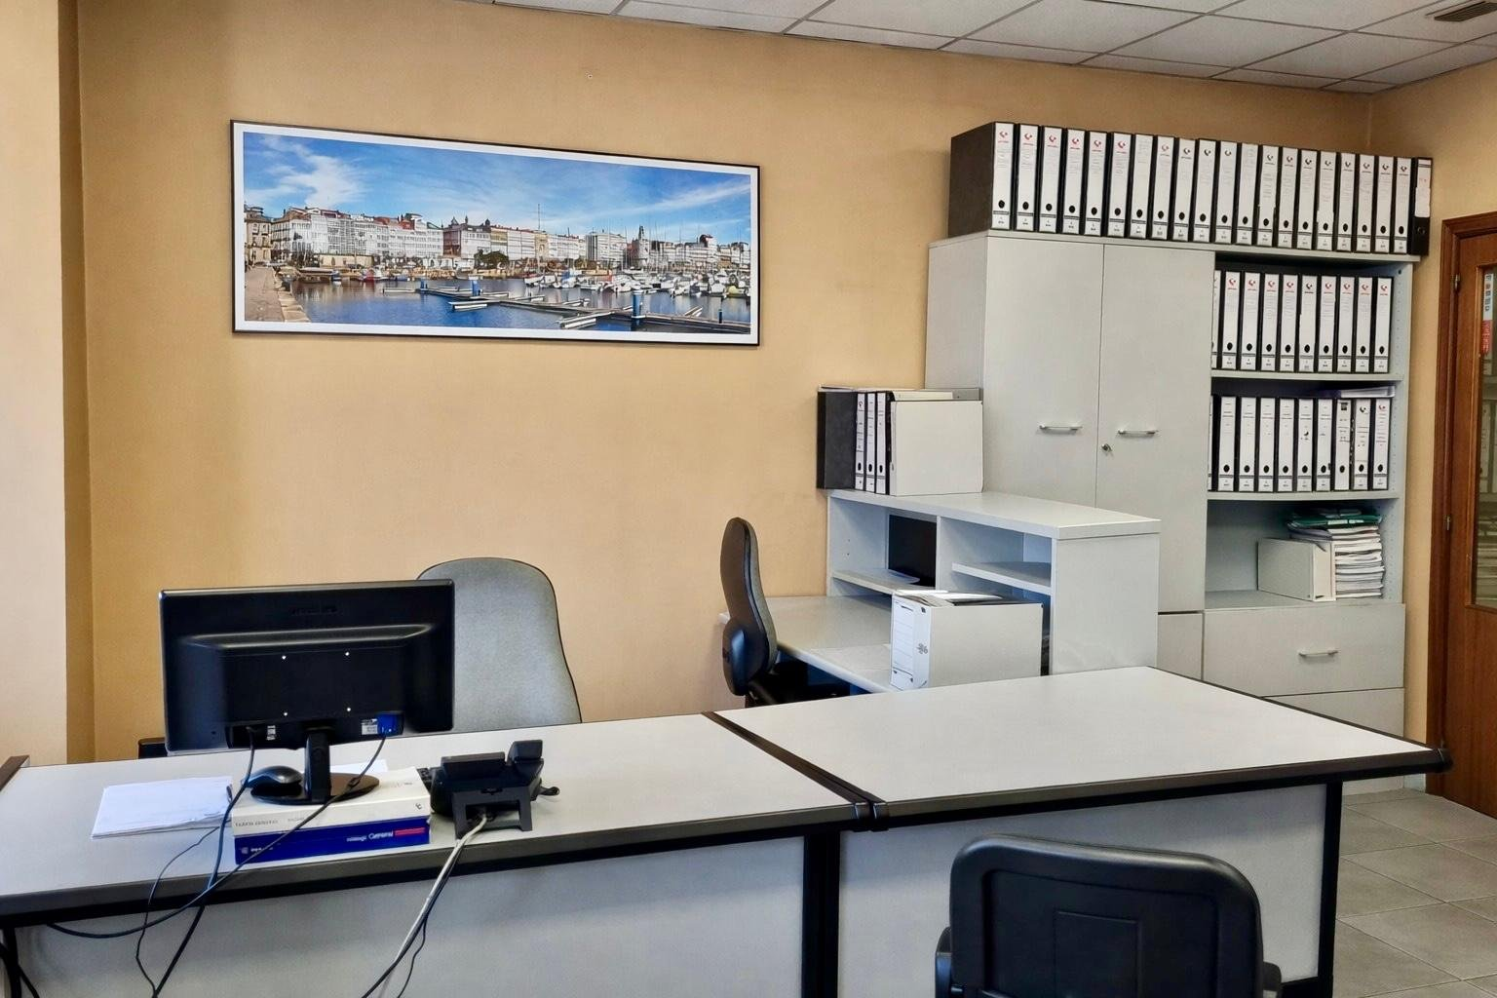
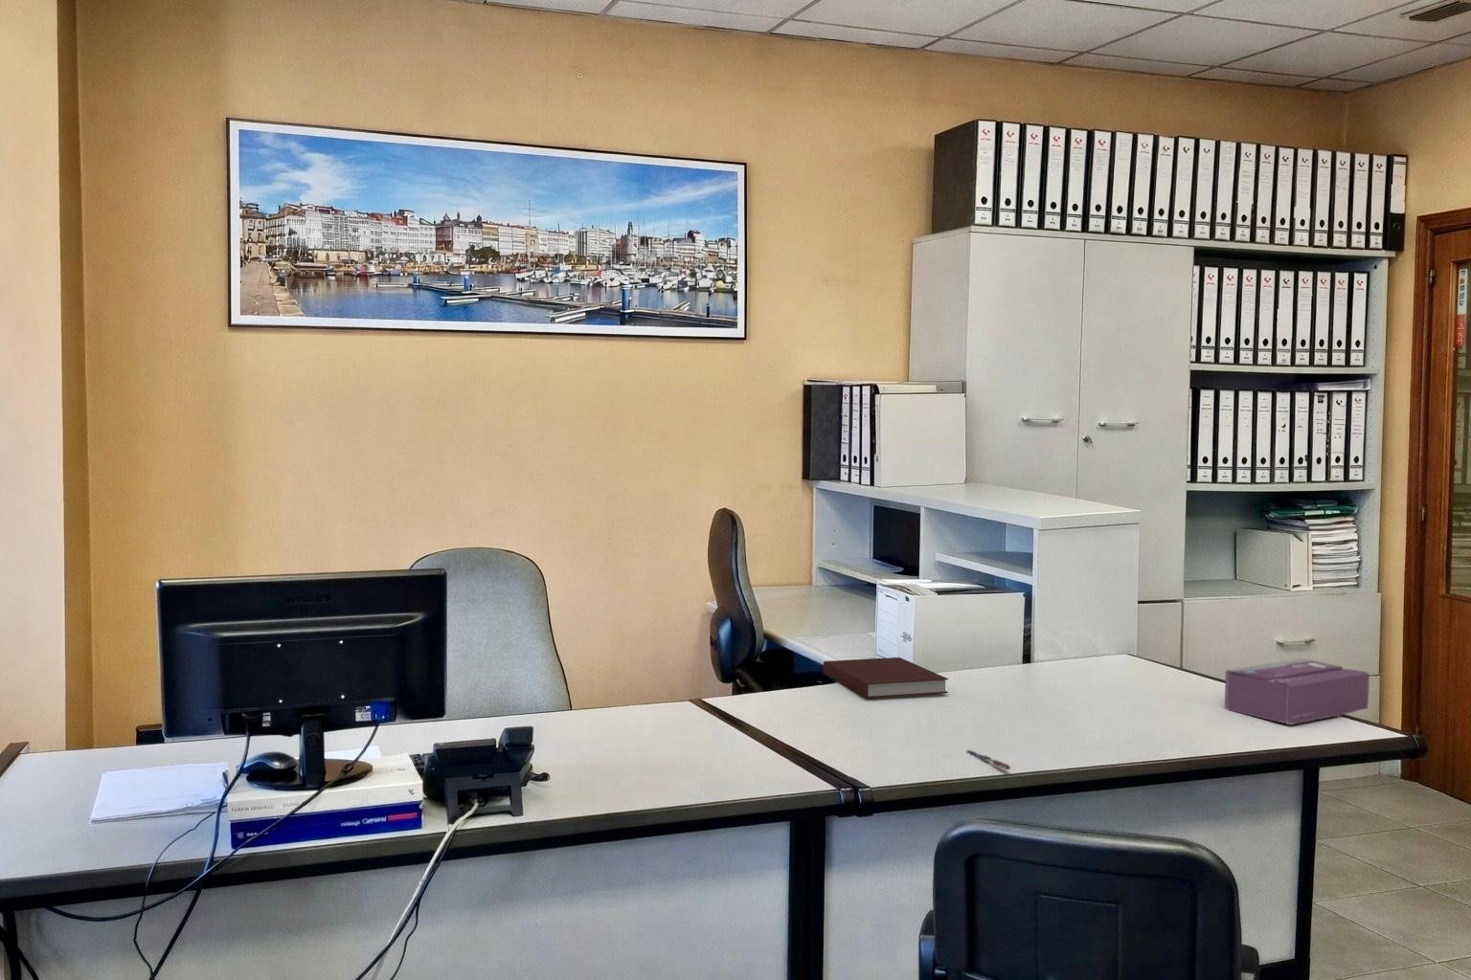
+ pen [964,749,1012,770]
+ tissue box [1224,657,1370,725]
+ notebook [822,656,949,699]
